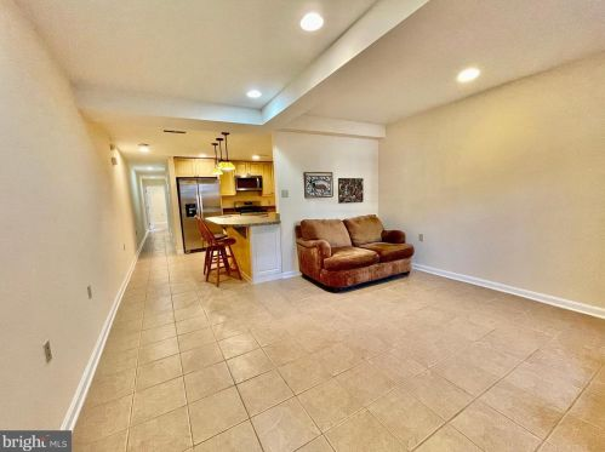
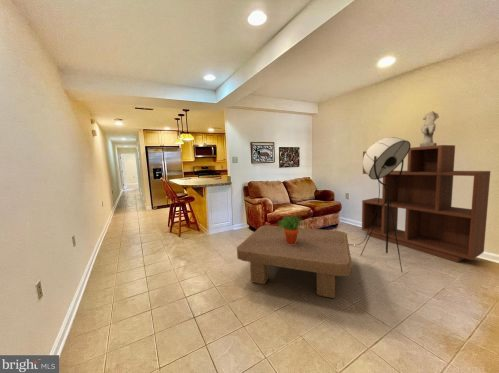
+ coffee table [236,224,353,299]
+ potted plant [276,214,308,245]
+ bust sculpture [419,110,440,147]
+ bookcase [361,144,491,263]
+ floor lamp [348,136,412,273]
